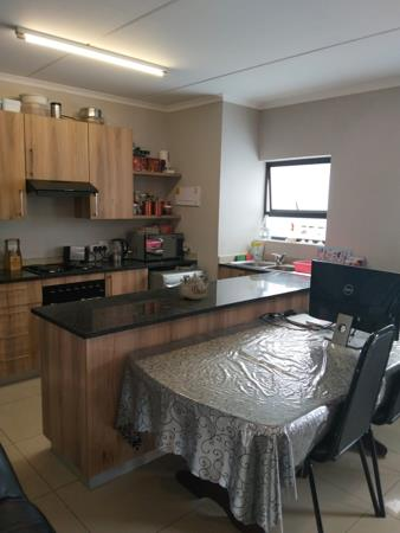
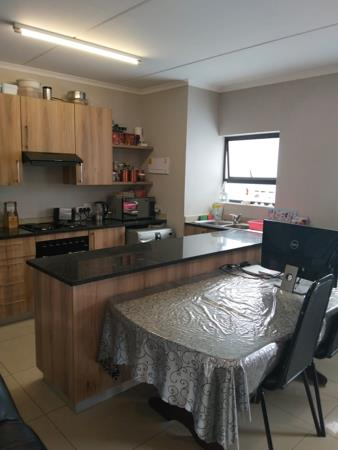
- teapot [179,271,211,301]
